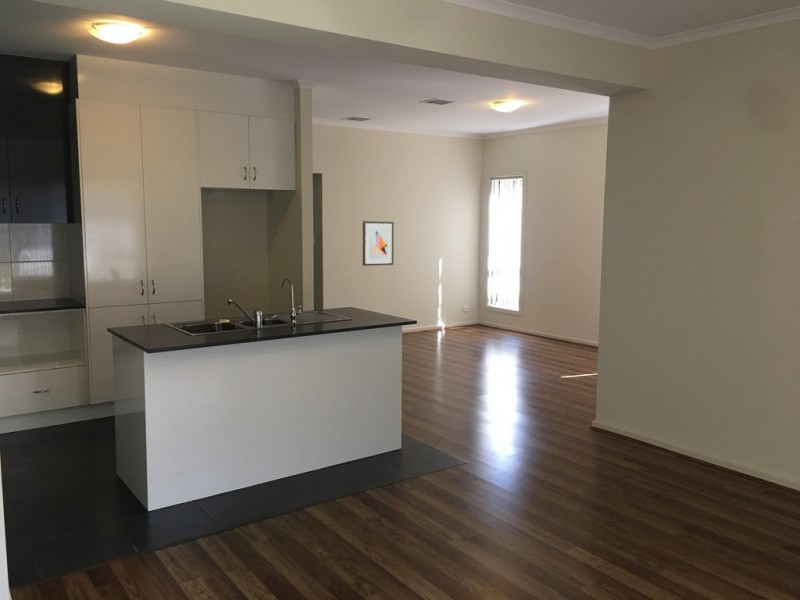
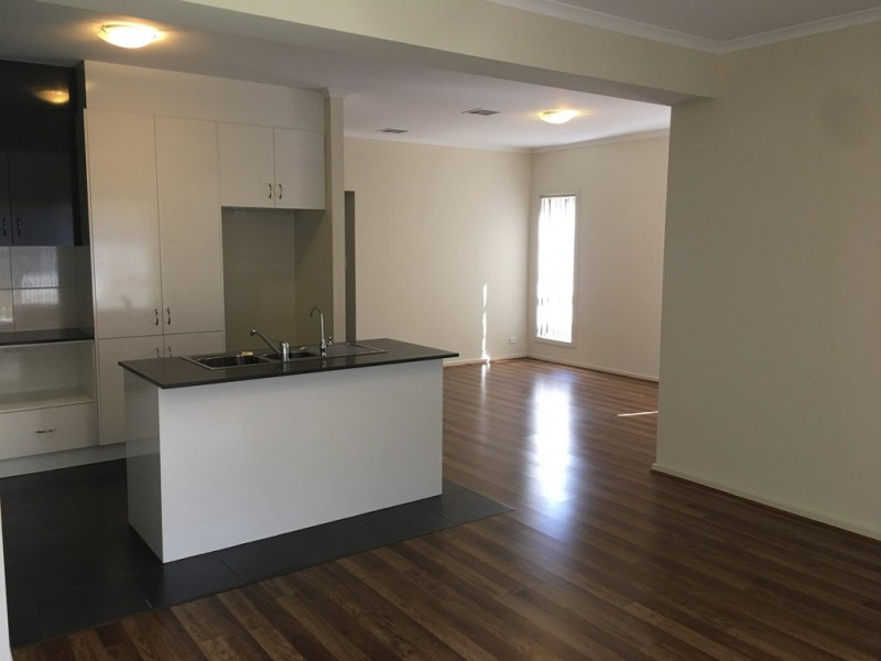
- wall art [362,220,395,267]
